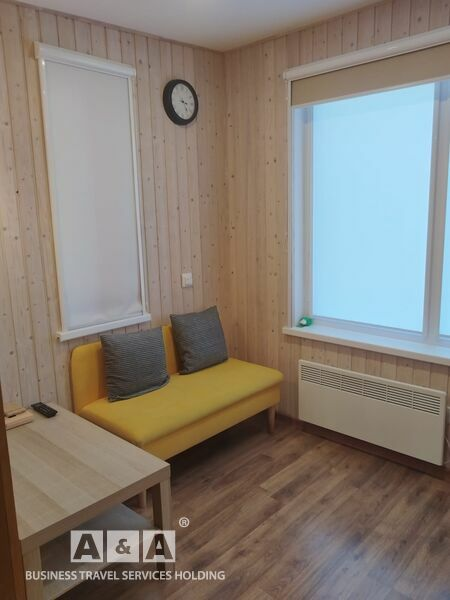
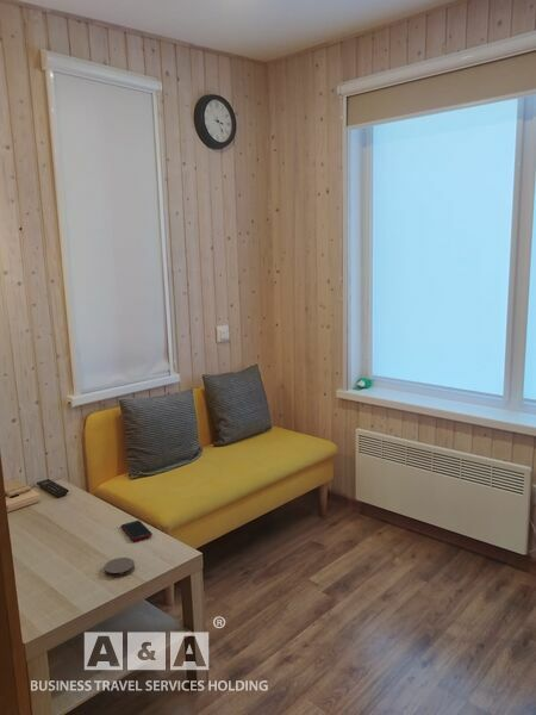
+ cell phone [120,520,154,542]
+ coaster [104,557,136,578]
